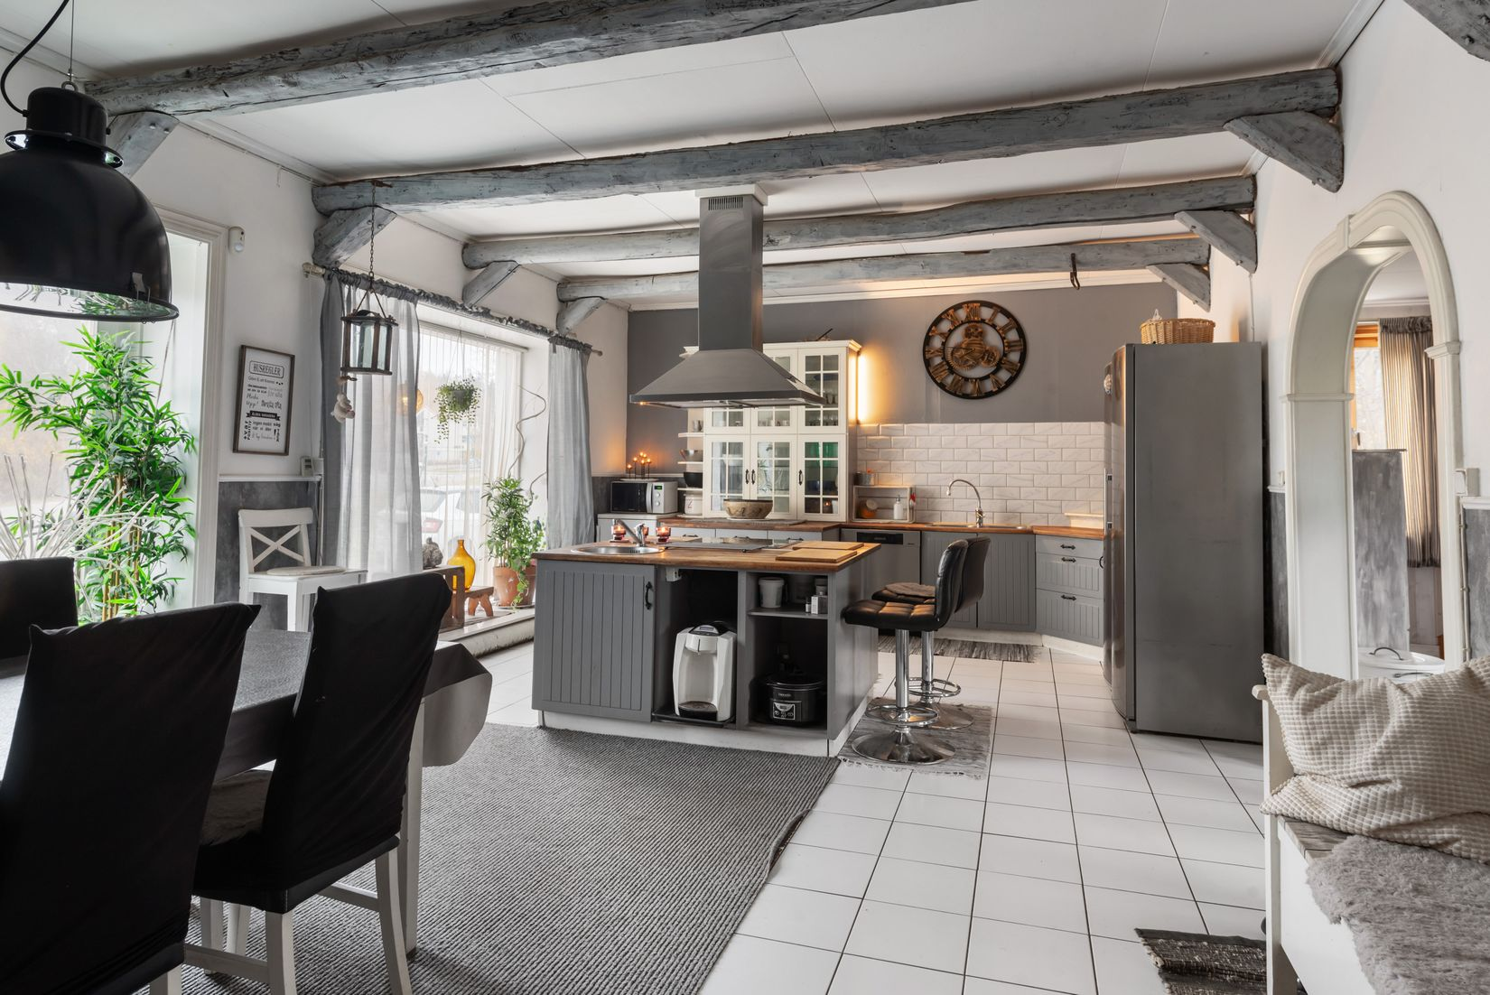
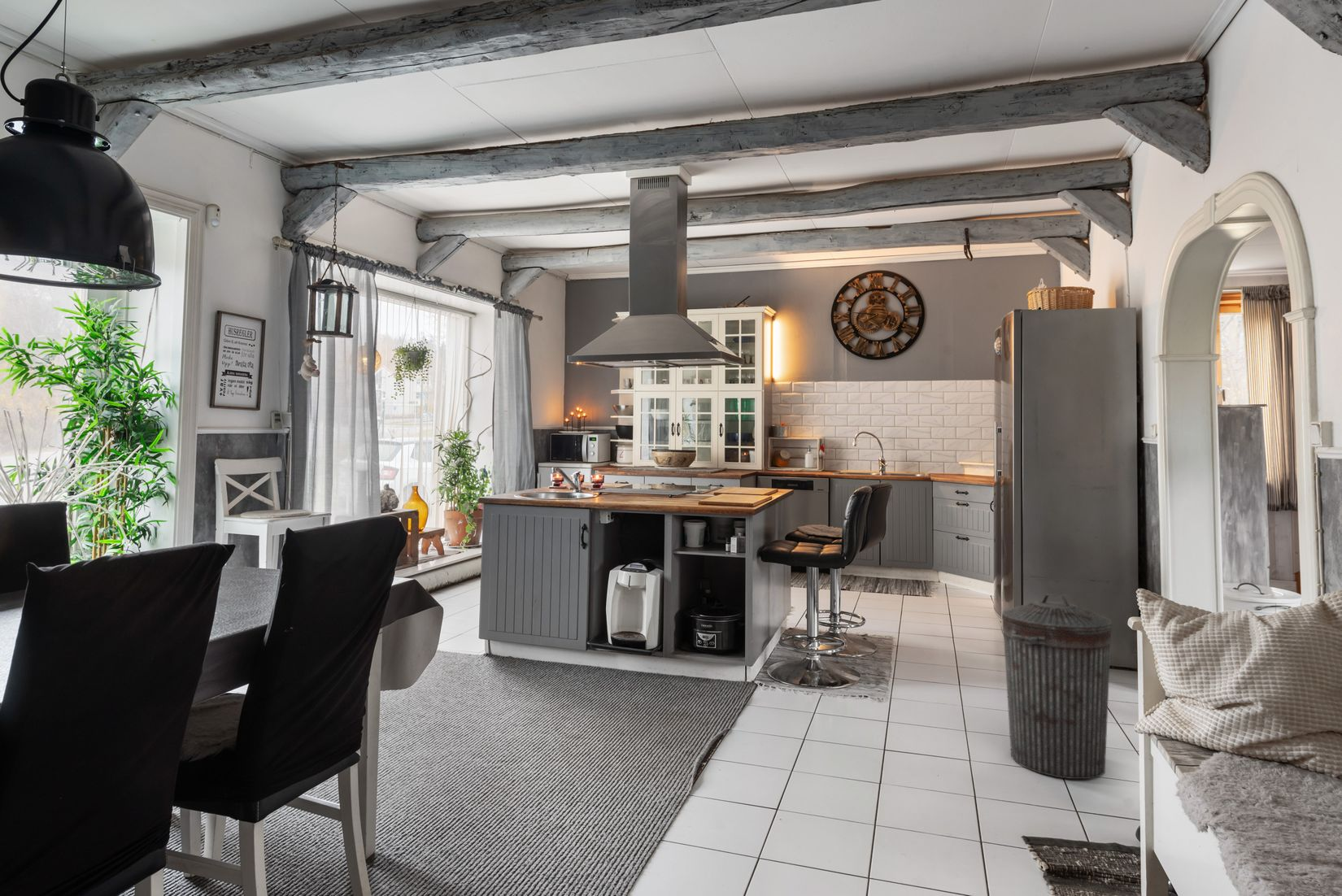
+ trash can [1001,593,1113,780]
